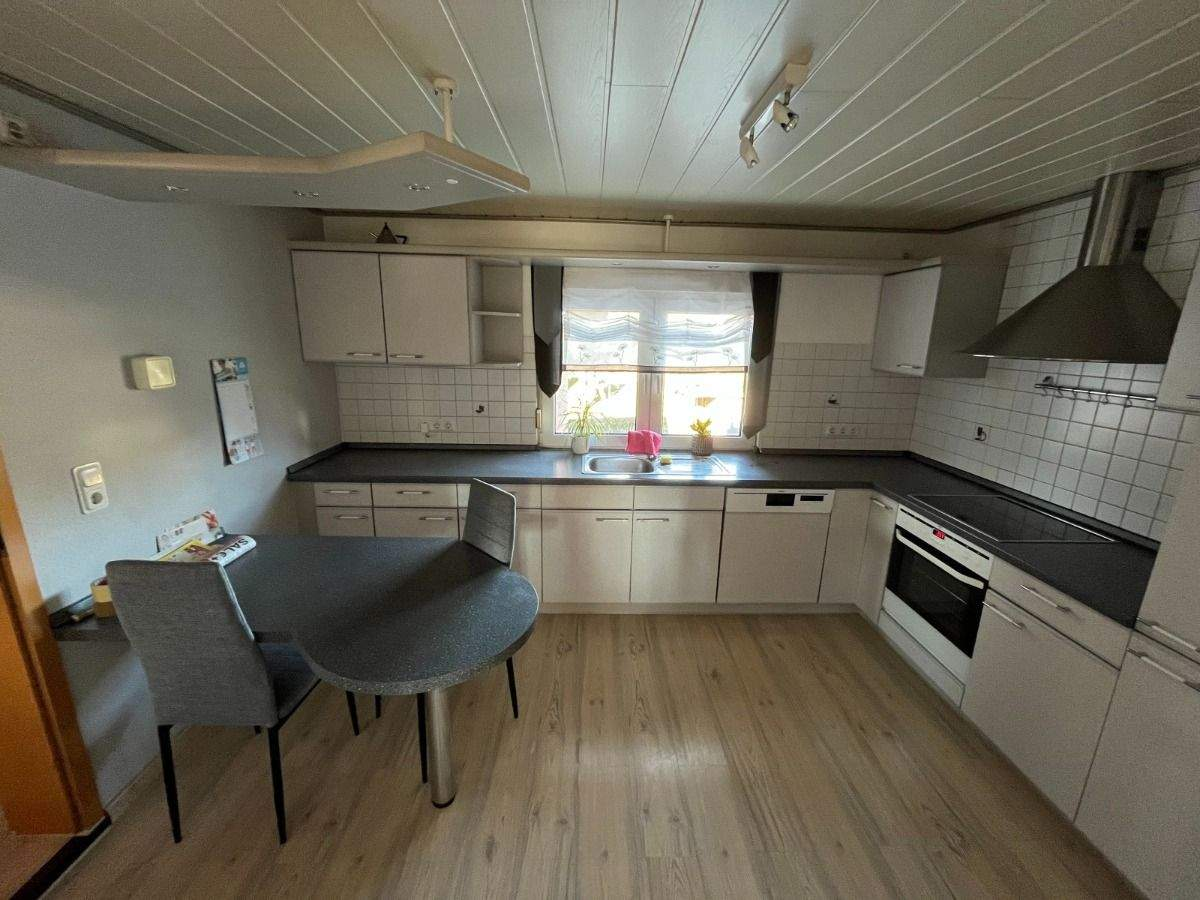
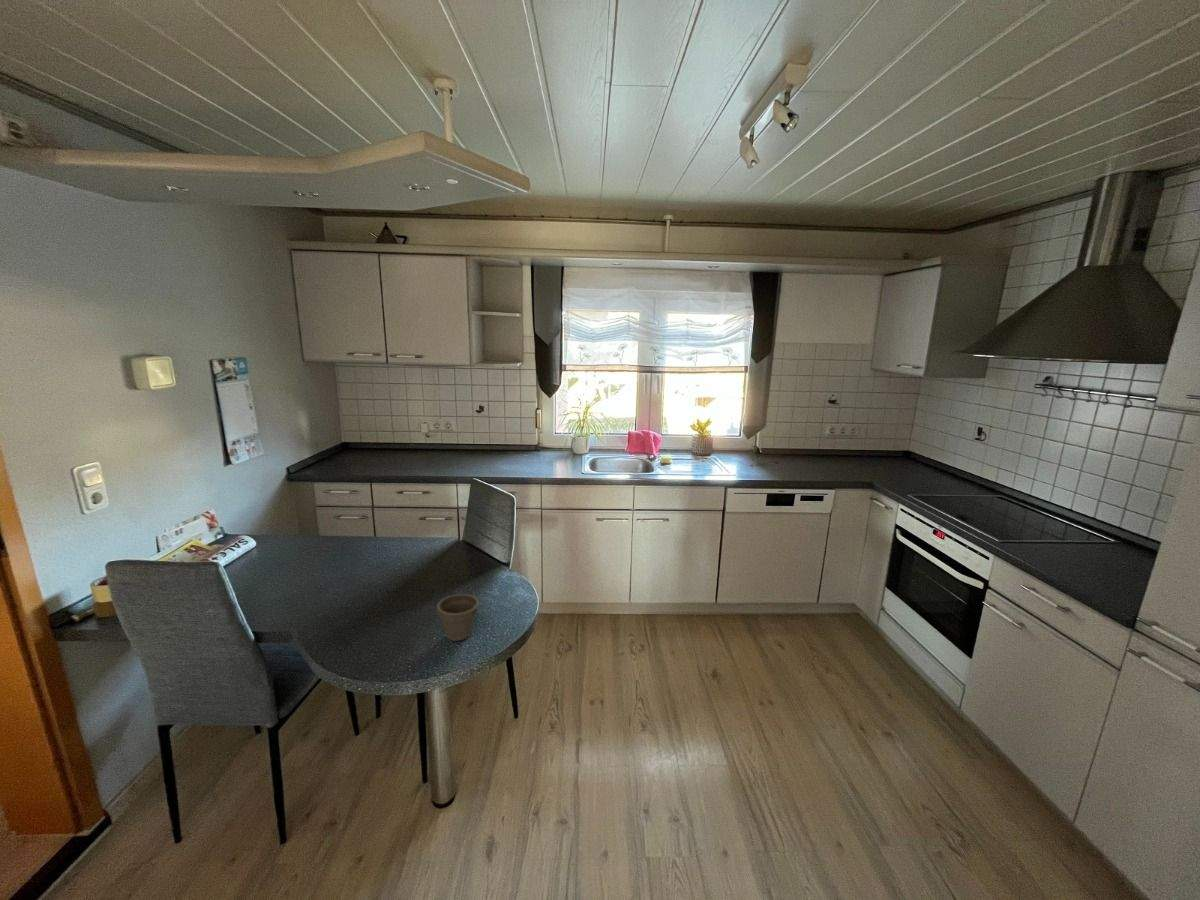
+ flower pot [436,593,480,642]
